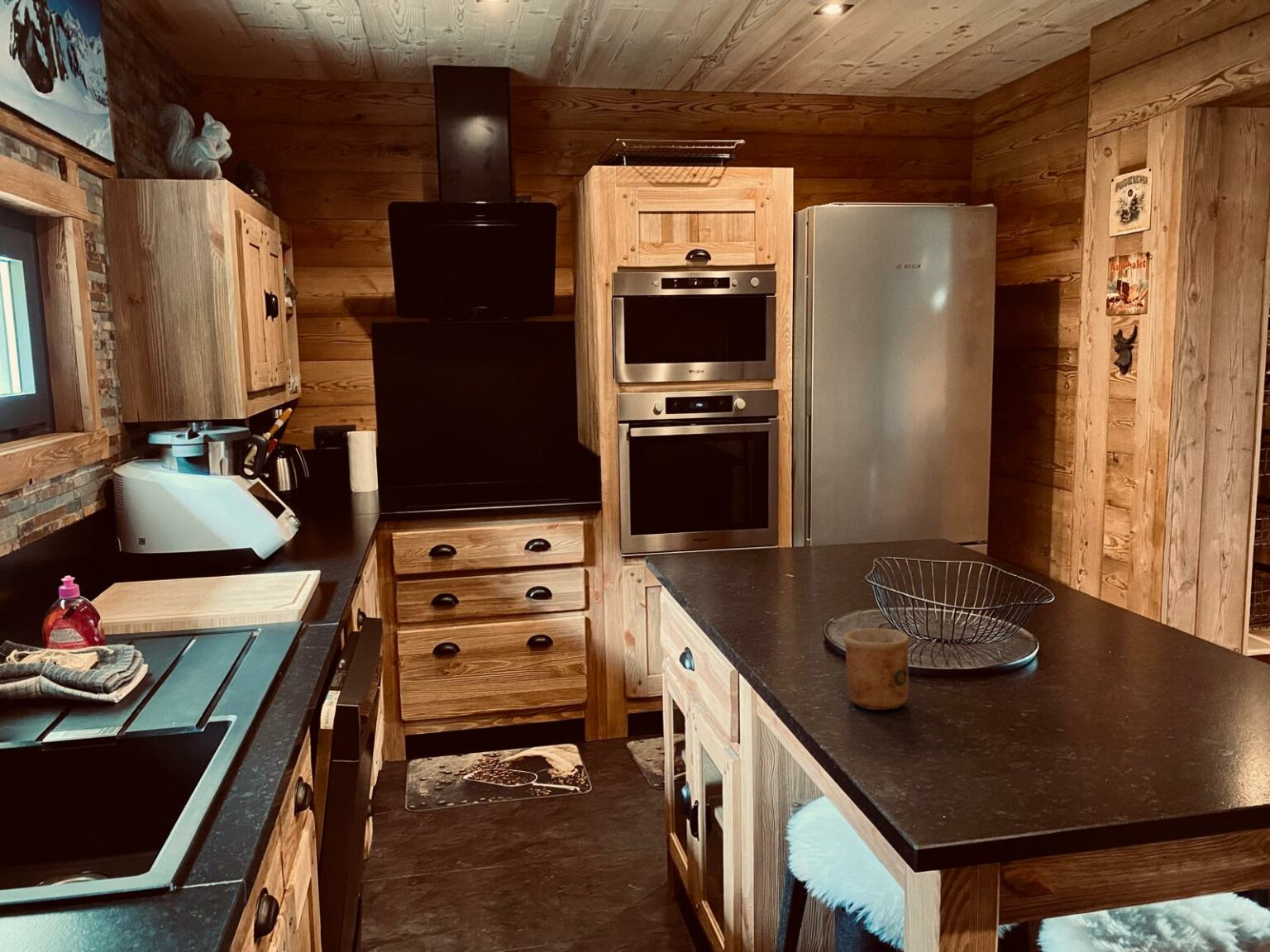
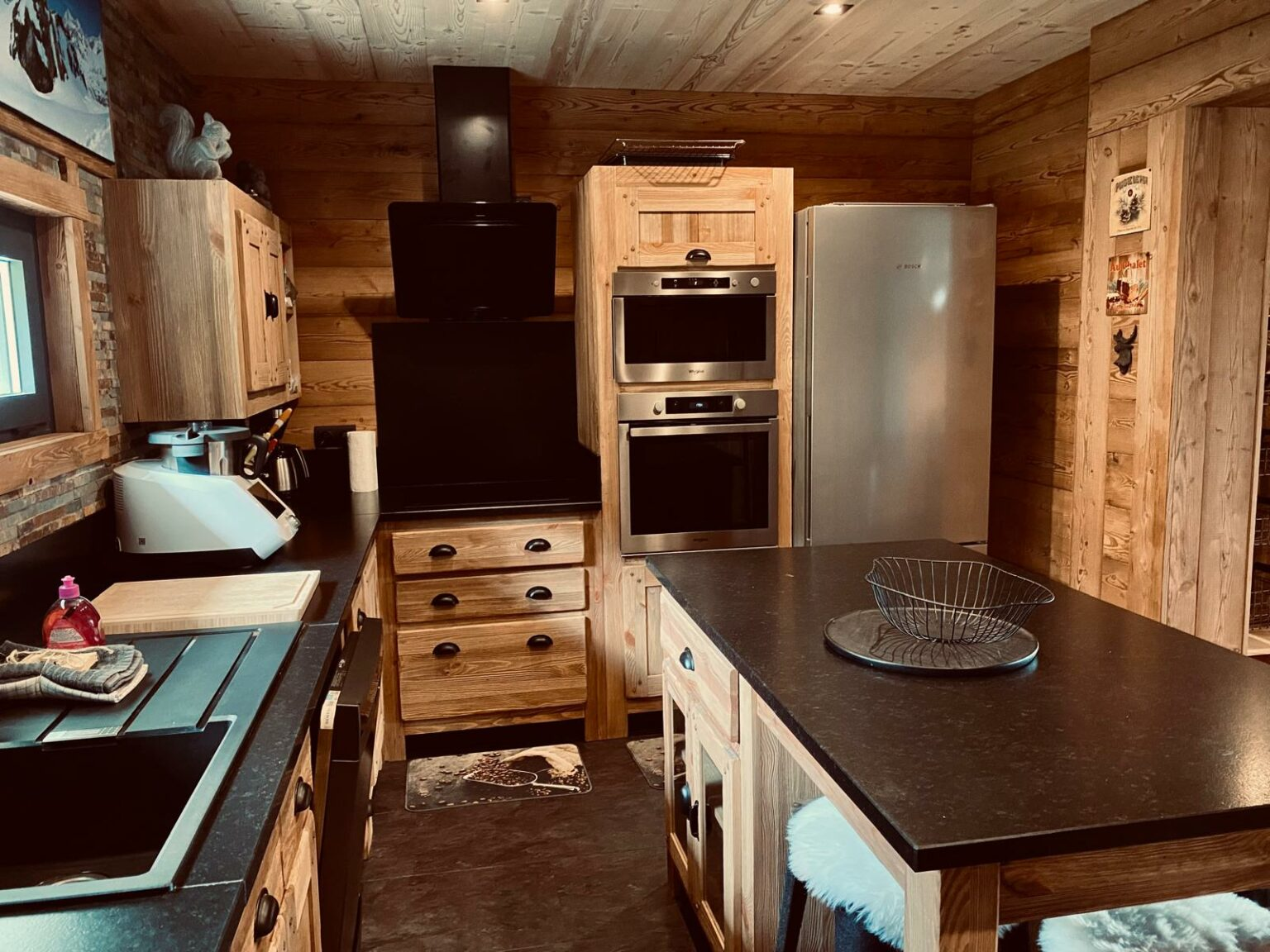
- cup [843,627,910,711]
